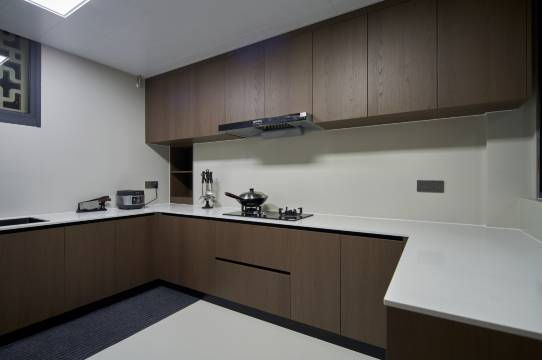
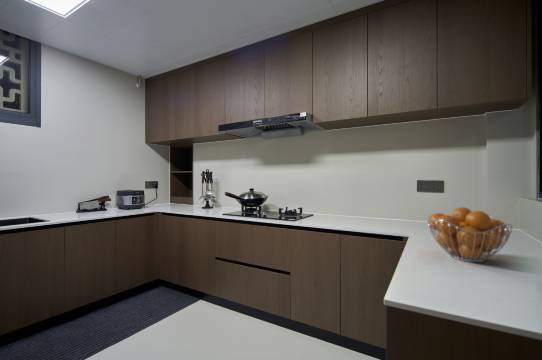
+ fruit basket [427,206,514,263]
